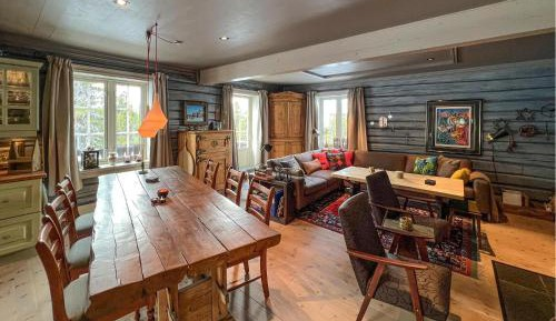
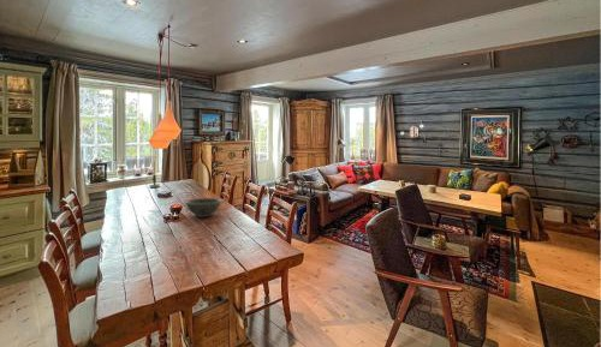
+ decorative bowl [182,197,225,219]
